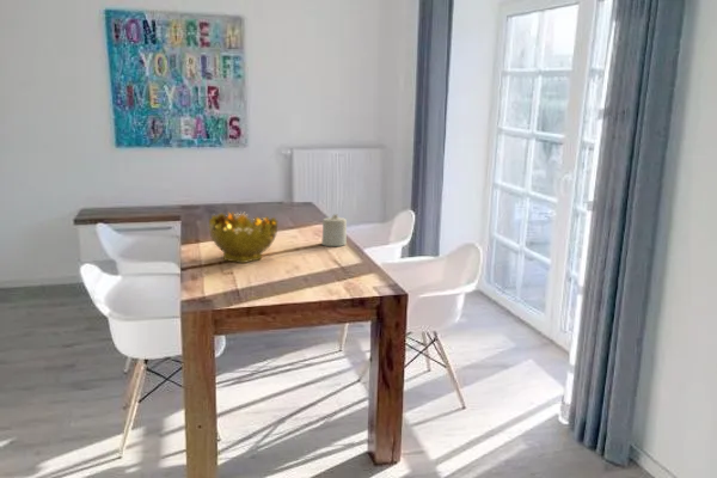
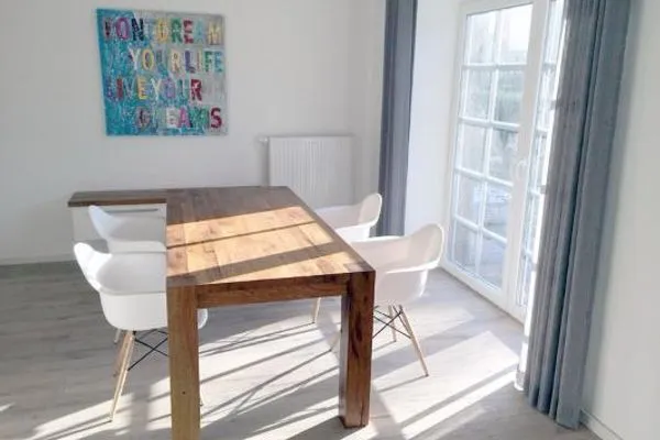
- decorative bowl [208,210,280,264]
- candle [320,213,348,247]
